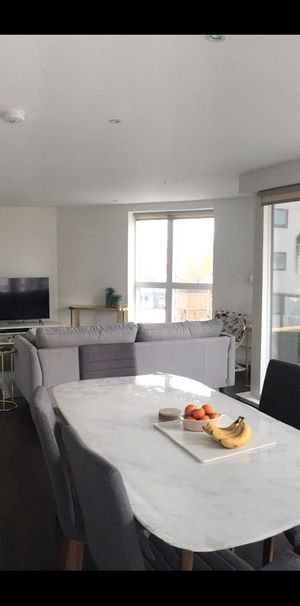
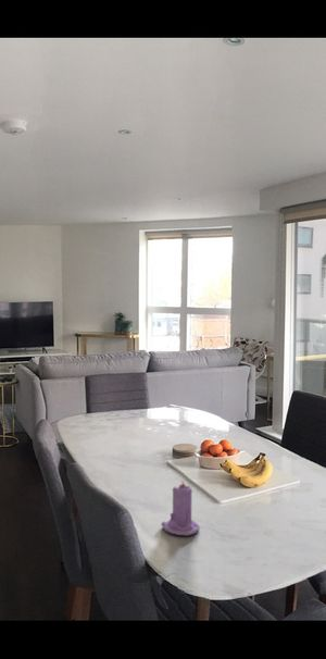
+ candle [160,482,201,536]
